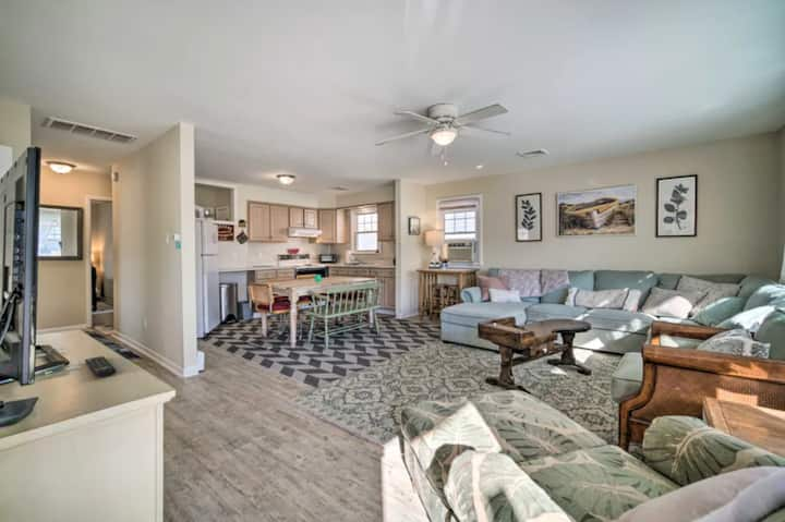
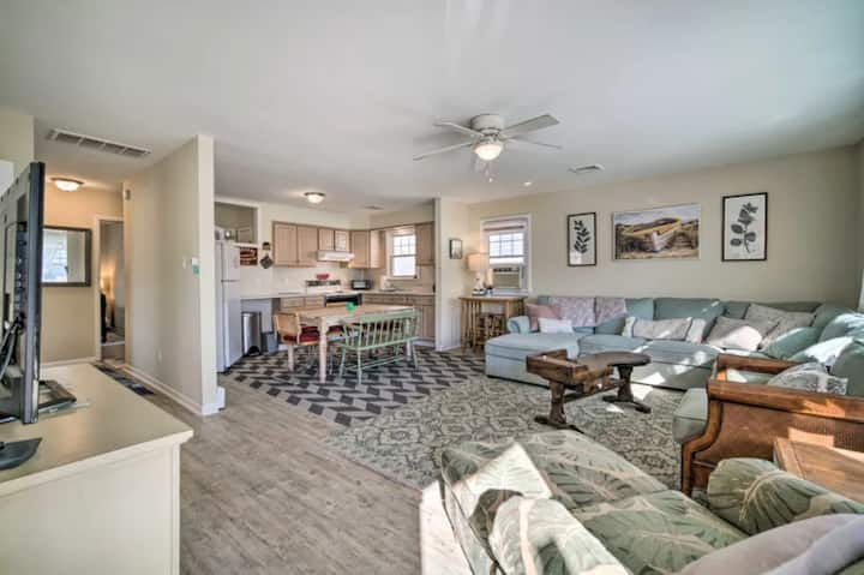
- remote control [84,355,118,378]
